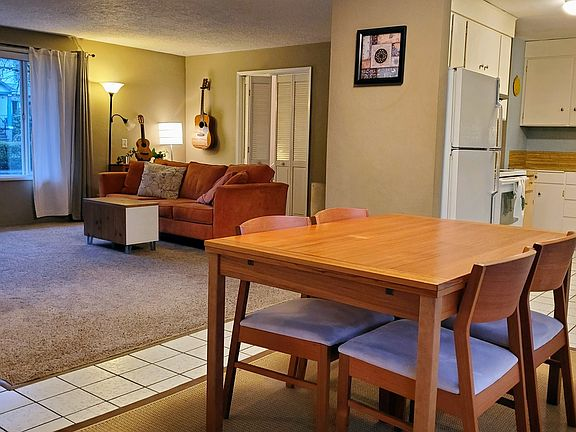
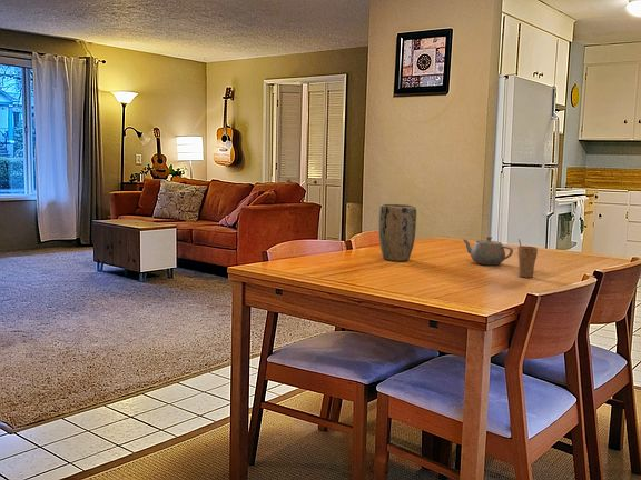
+ plant pot [377,203,417,262]
+ cup [516,238,539,279]
+ teapot [462,236,514,266]
